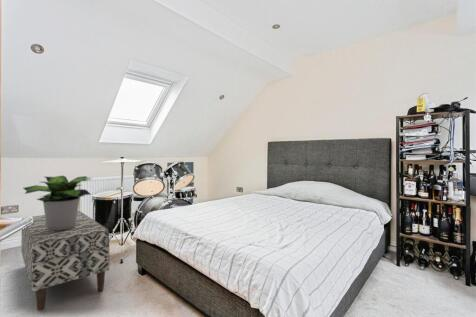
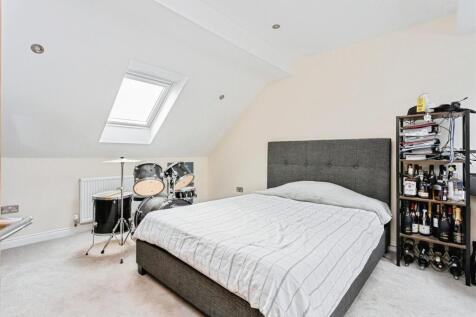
- bench [20,210,111,312]
- potted plant [22,175,93,230]
